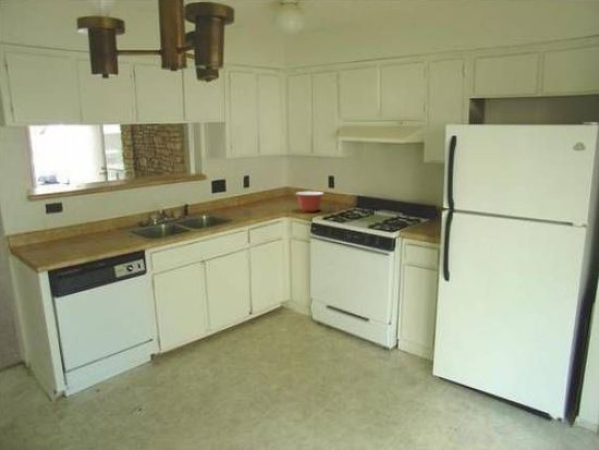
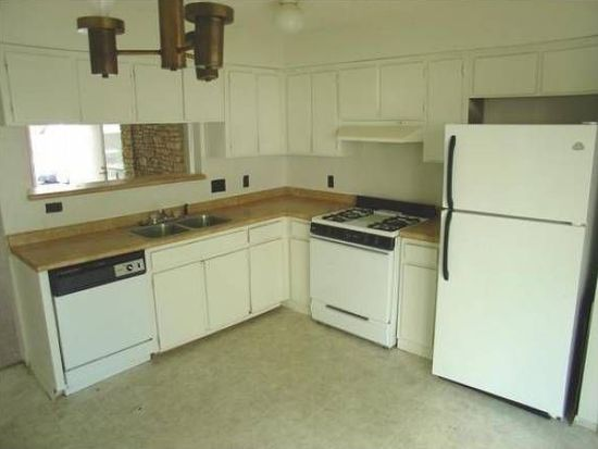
- mixing bowl [294,191,325,212]
